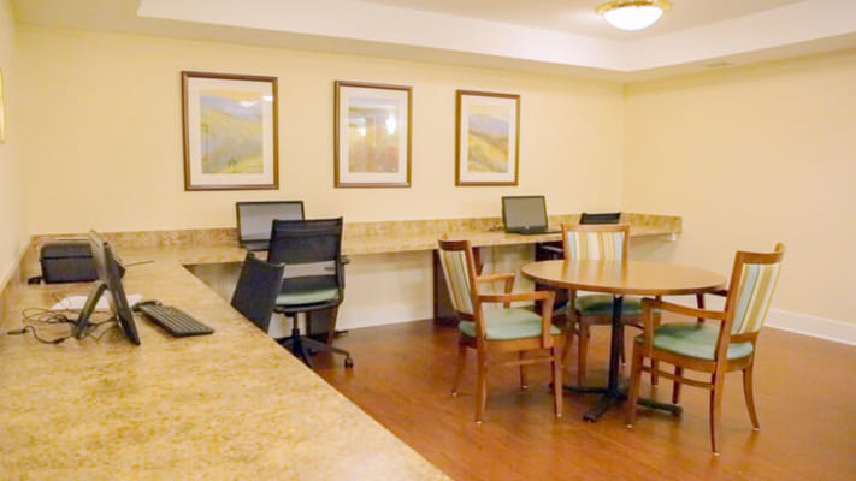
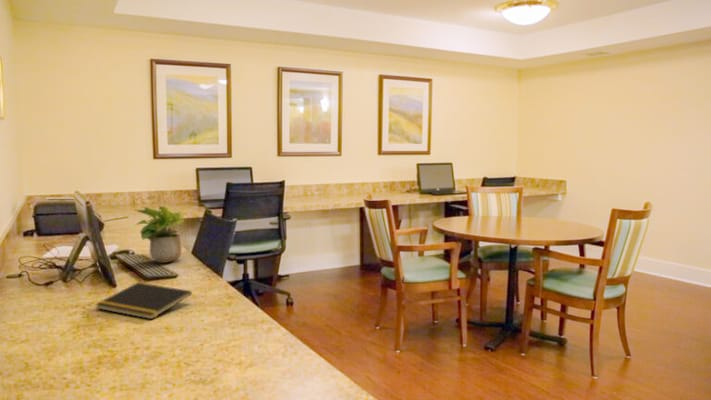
+ potted plant [134,205,185,264]
+ notepad [94,282,193,320]
